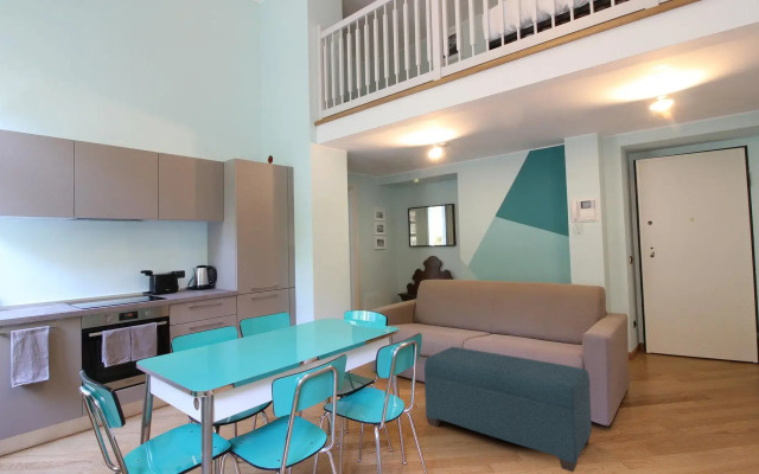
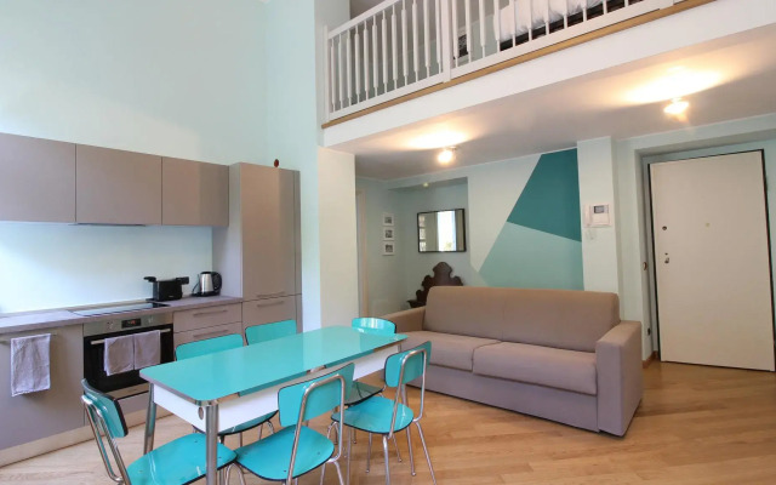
- bench [423,346,593,473]
